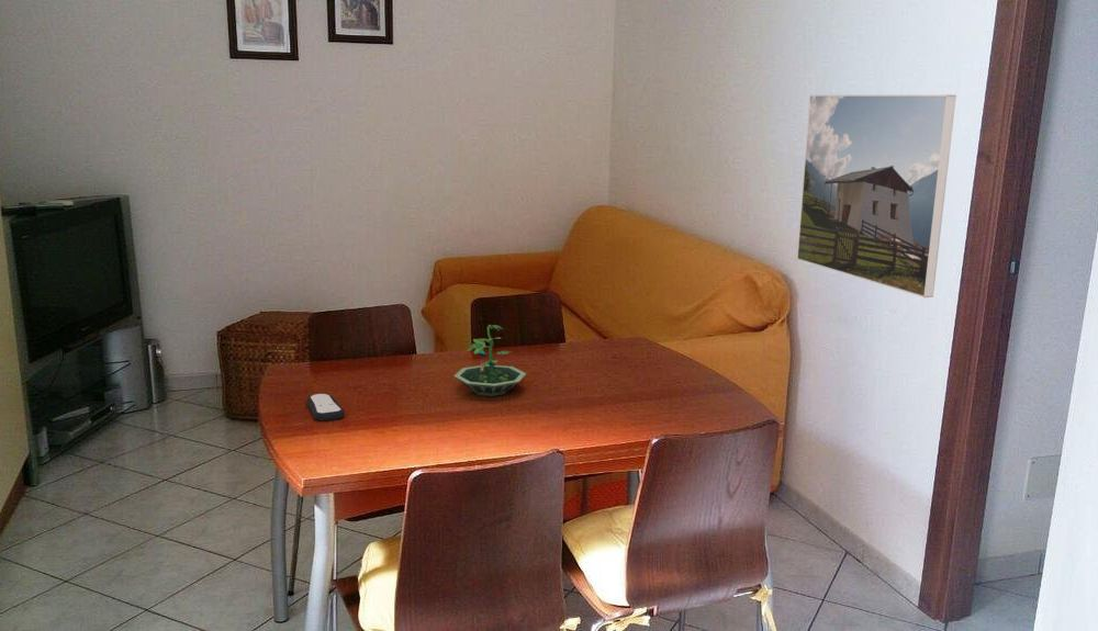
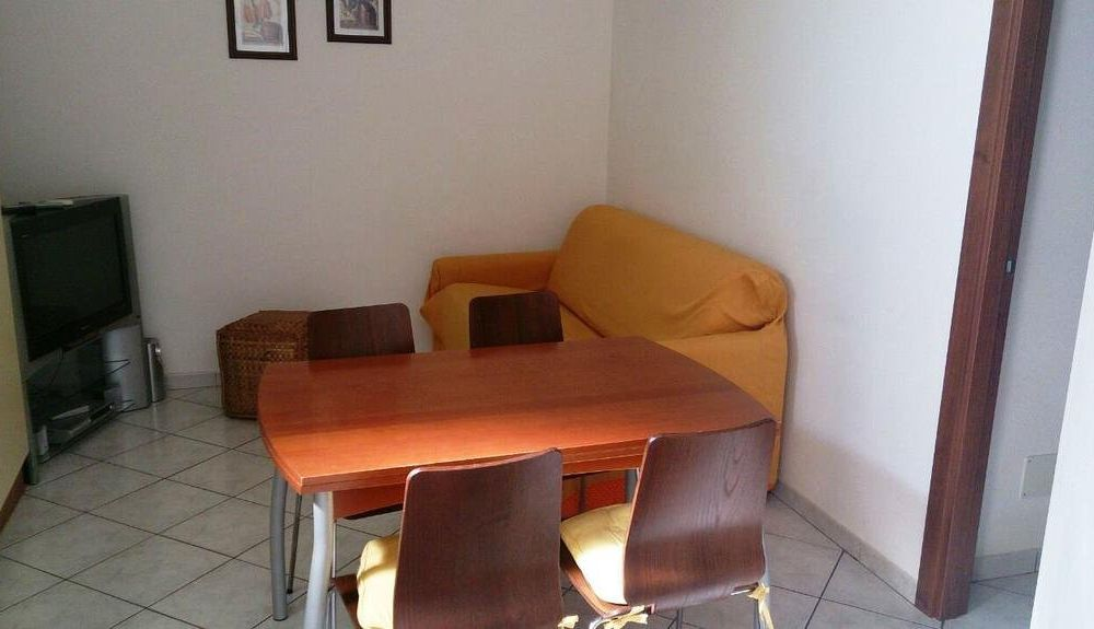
- remote control [305,393,346,421]
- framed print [796,93,957,298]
- terrarium [452,324,527,397]
